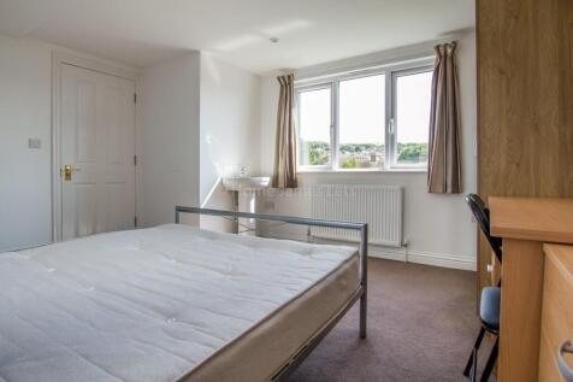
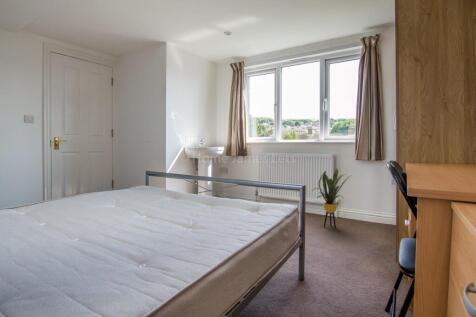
+ house plant [311,165,351,229]
